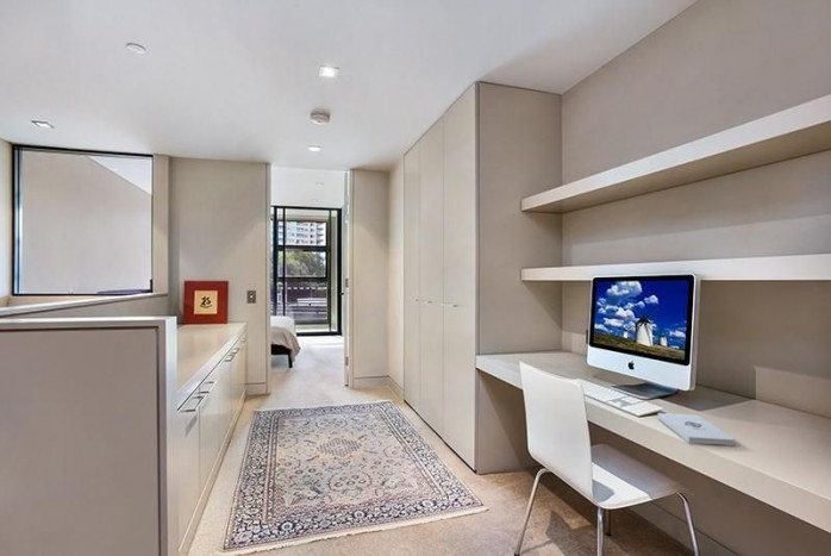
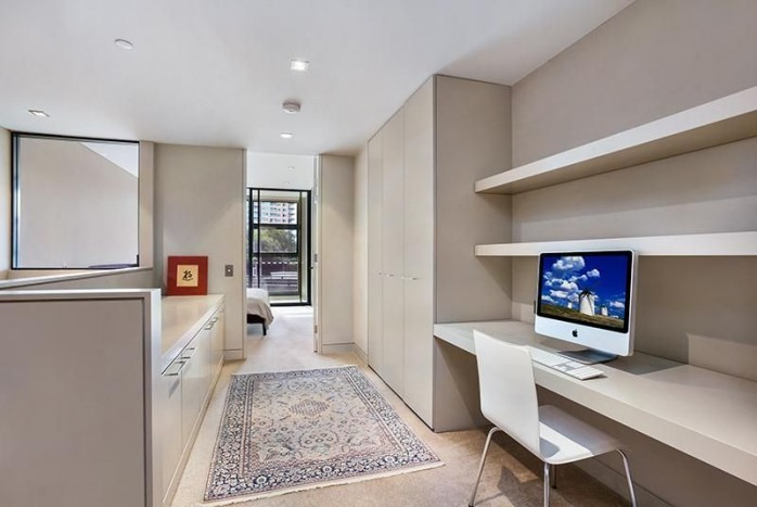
- notepad [657,412,735,446]
